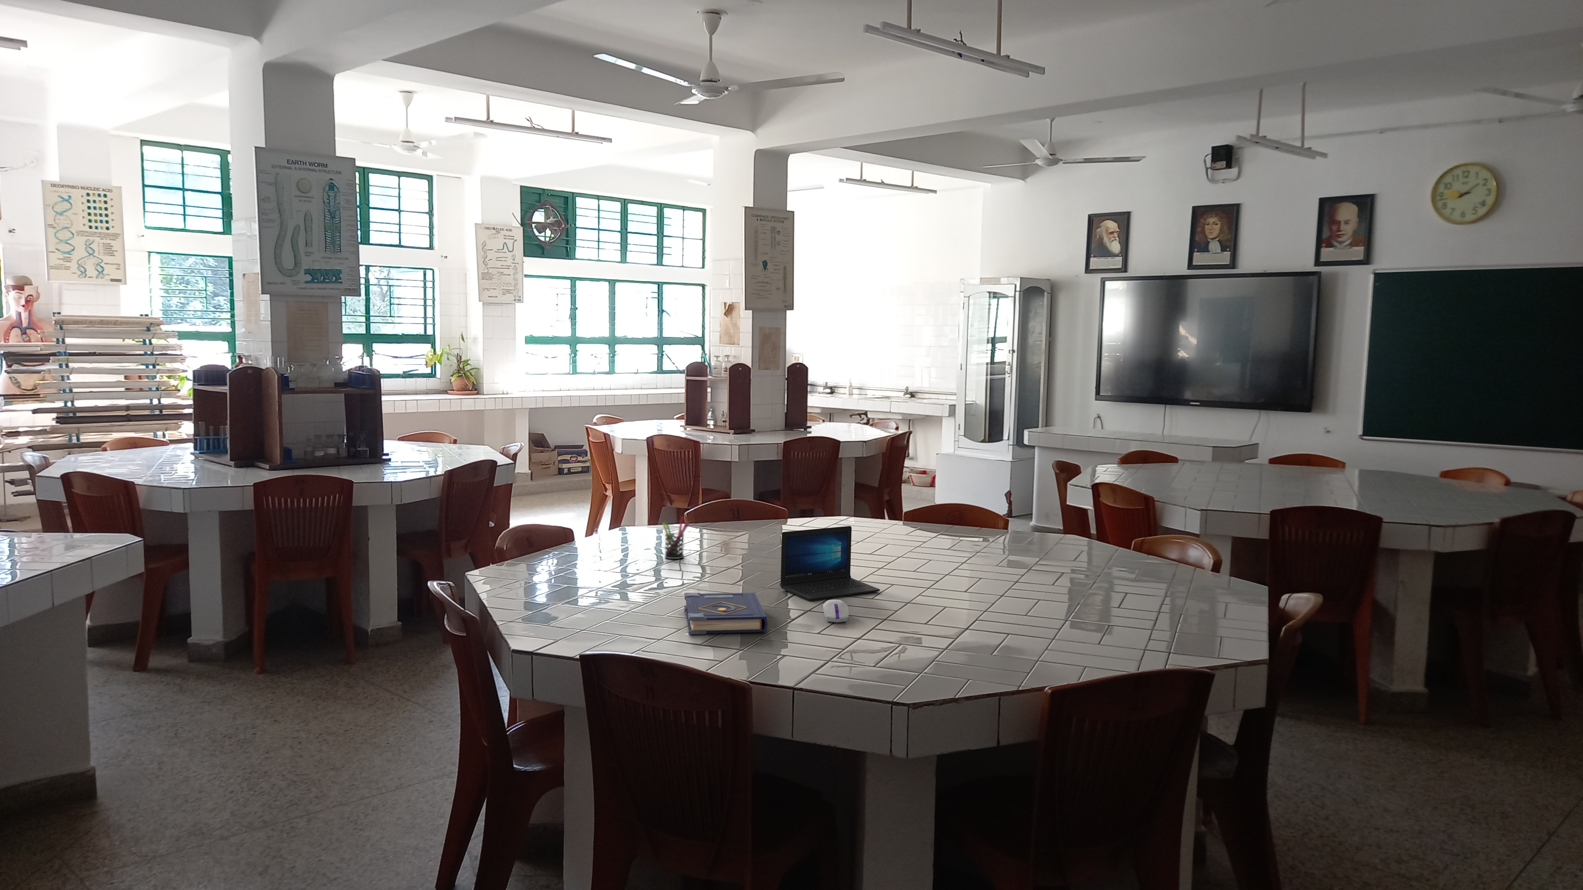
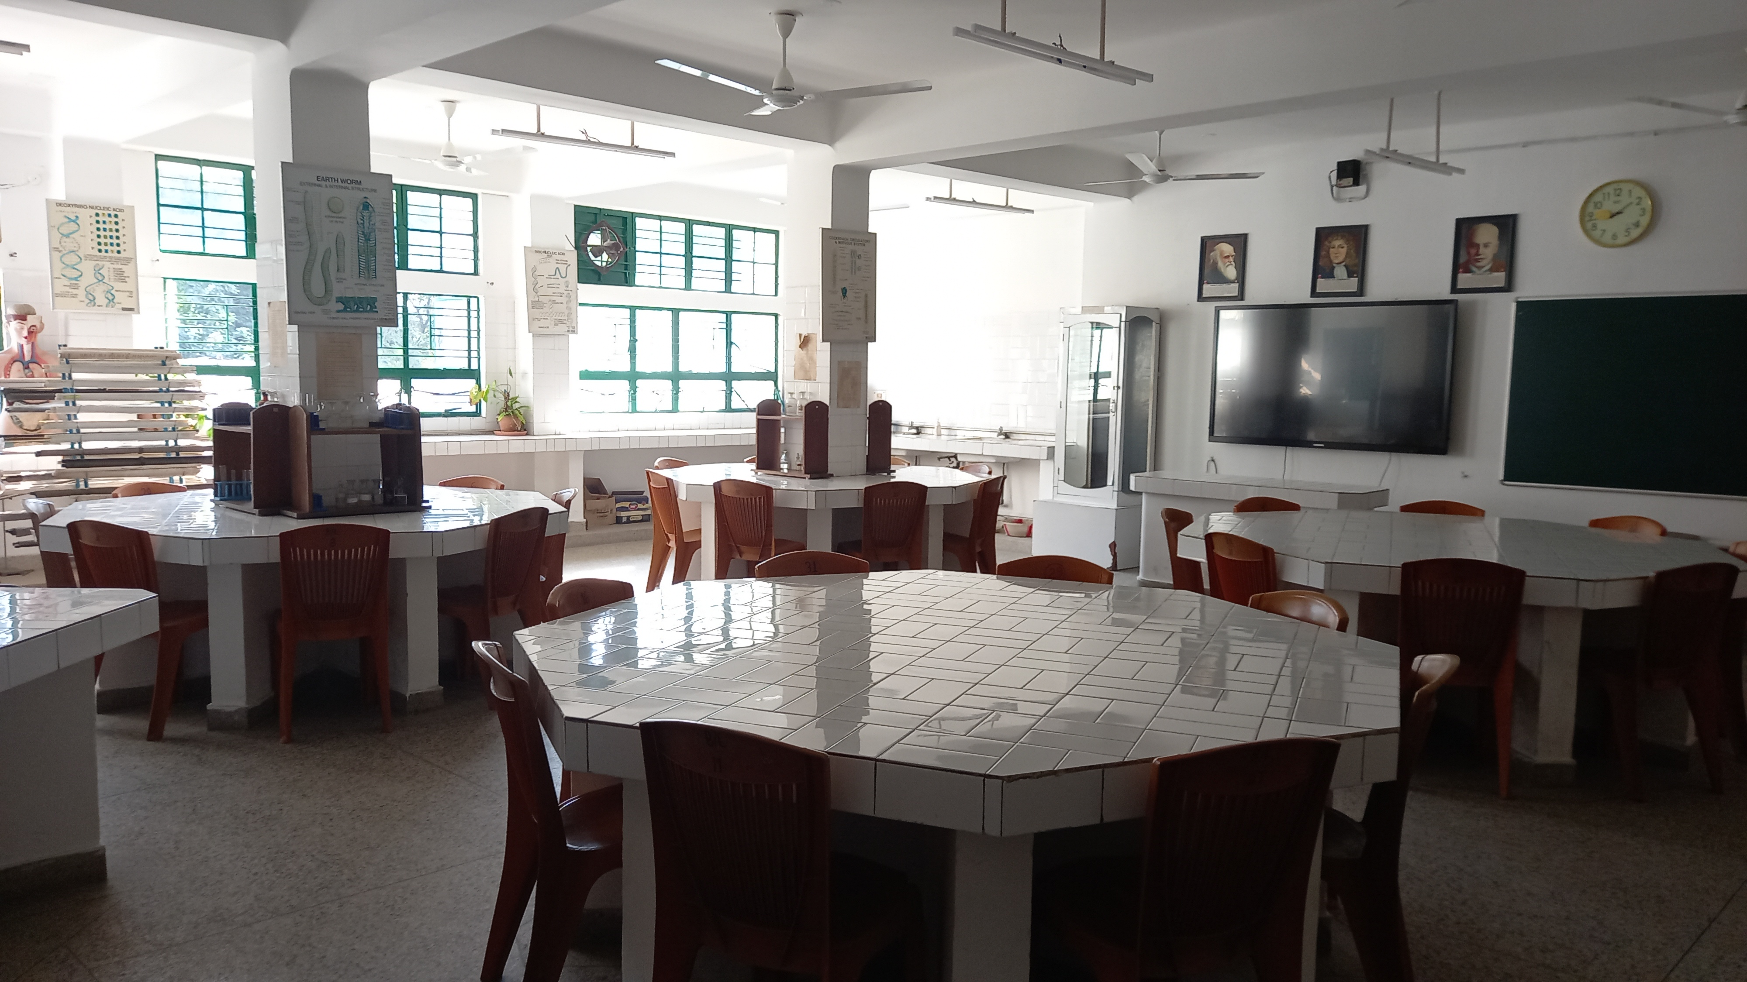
- computer mouse [822,599,849,623]
- laptop [780,526,881,601]
- pen holder [662,516,690,560]
- book [684,592,769,635]
